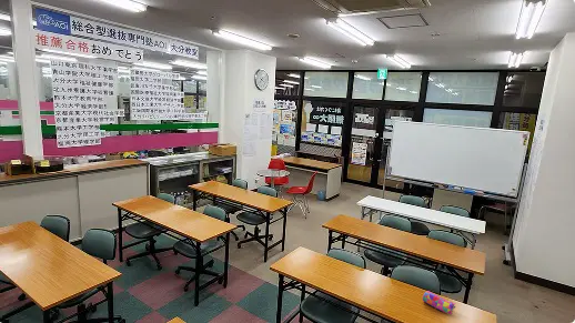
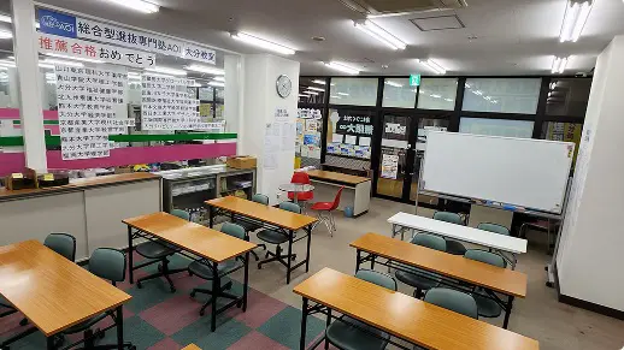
- pencil case [422,290,456,316]
